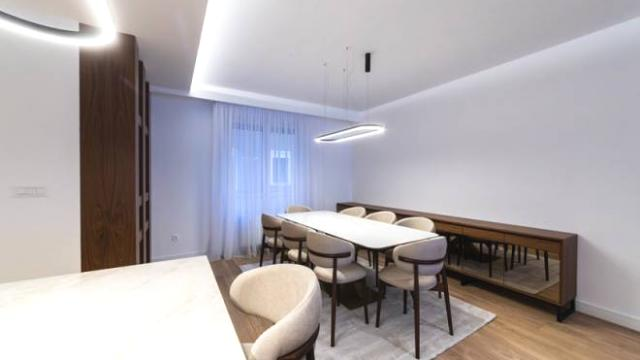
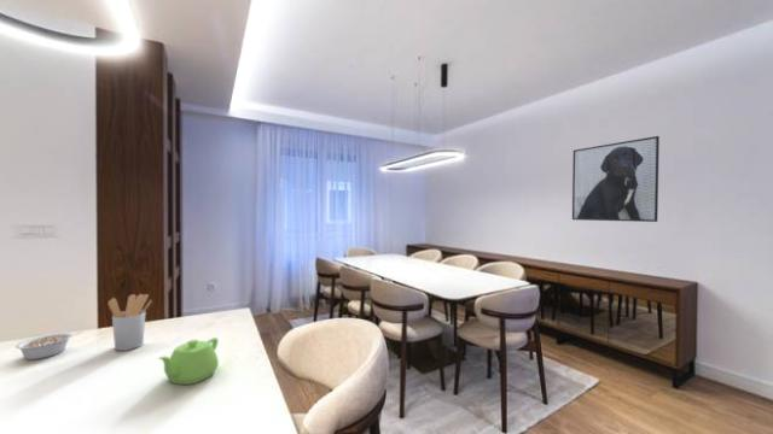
+ legume [14,330,82,360]
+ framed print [571,135,661,223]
+ utensil holder [106,293,153,352]
+ teapot [157,336,220,386]
